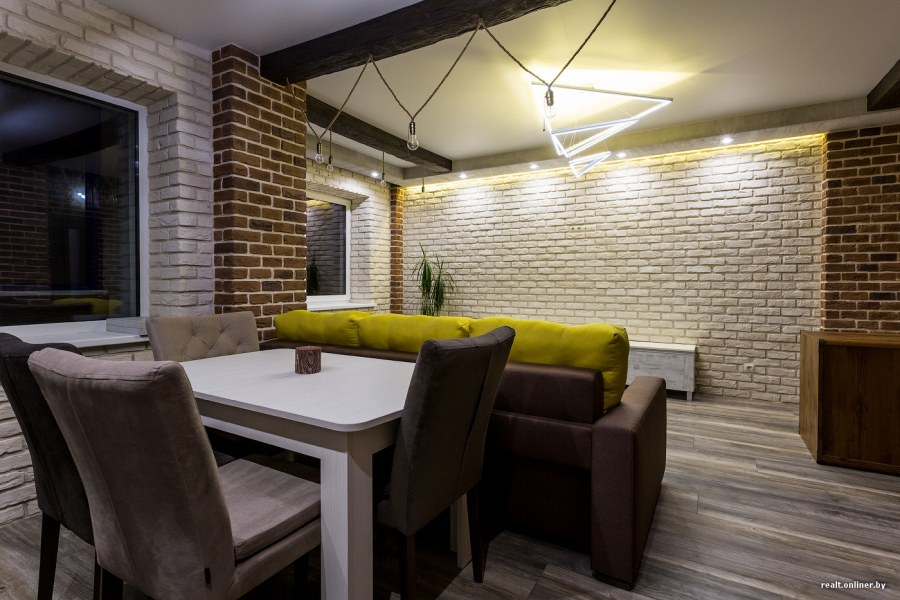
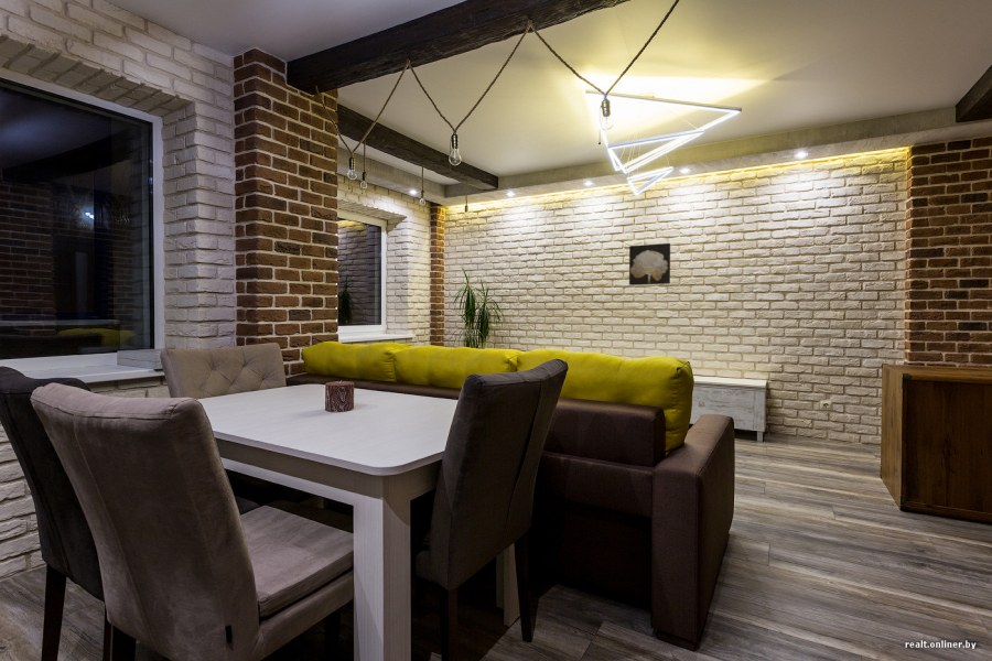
+ wall art [628,242,671,286]
